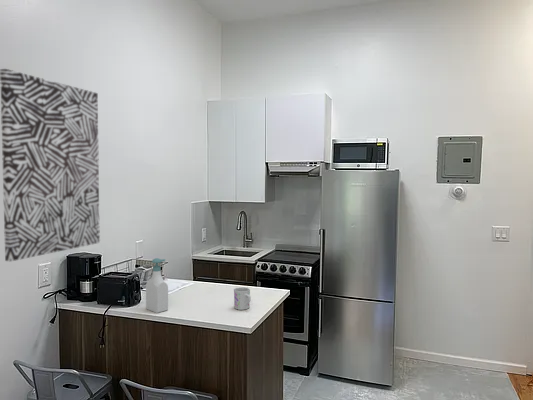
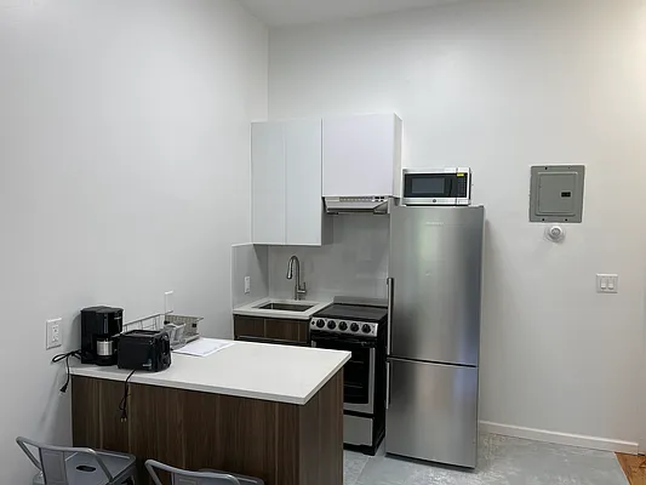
- soap bottle [145,257,169,314]
- mug [233,286,252,311]
- wall art [0,68,101,263]
